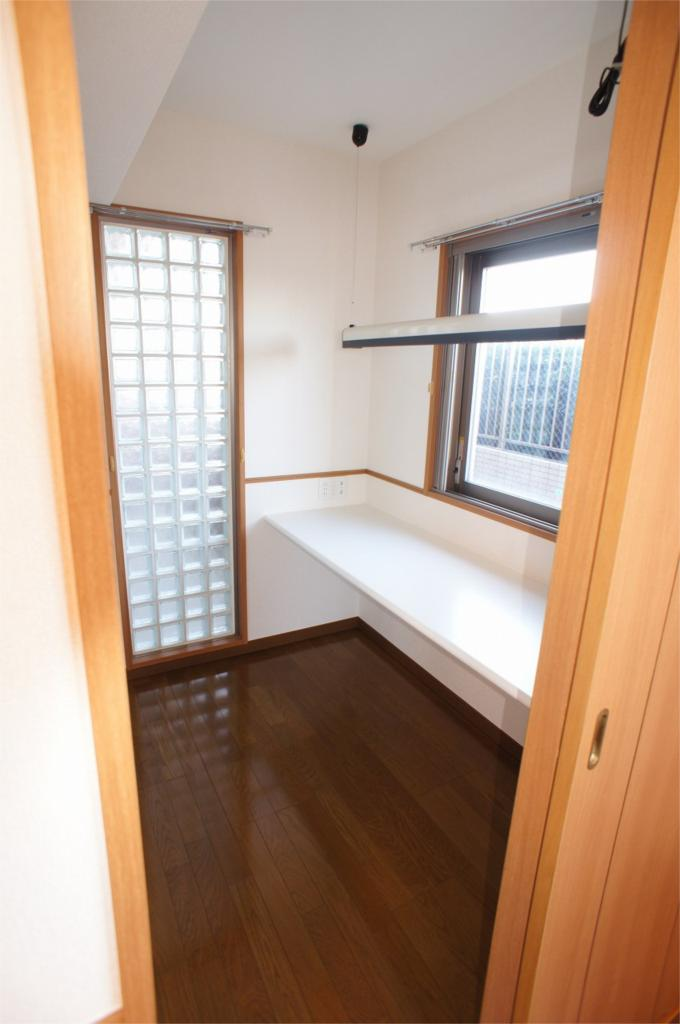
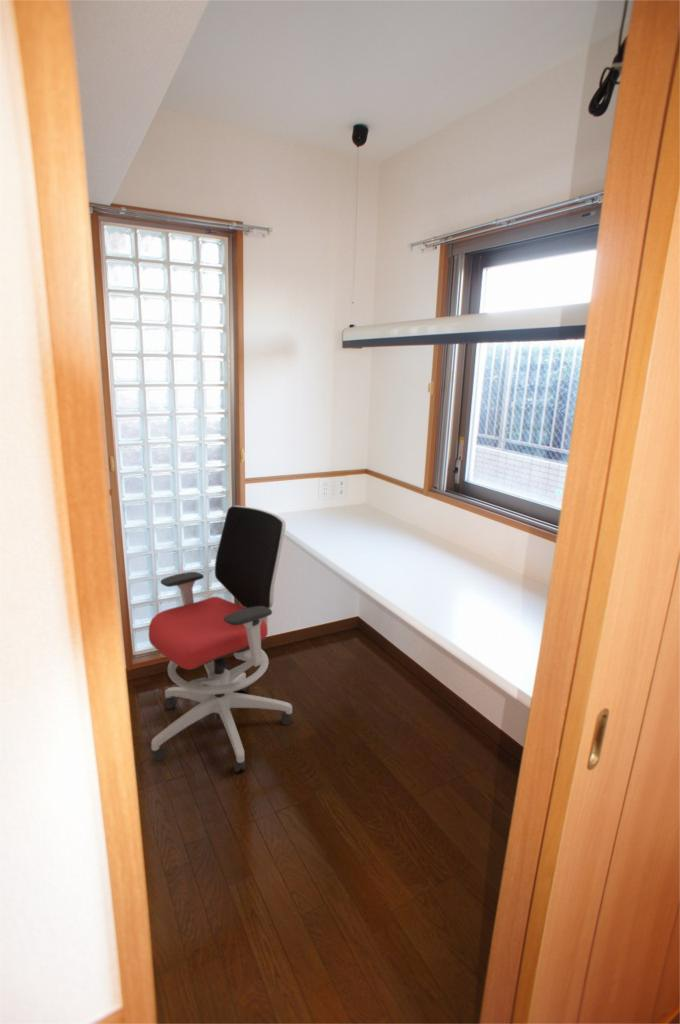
+ office chair [148,505,293,773]
